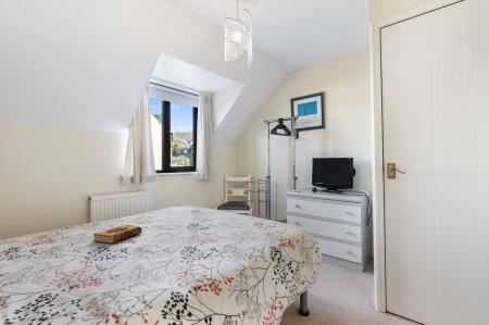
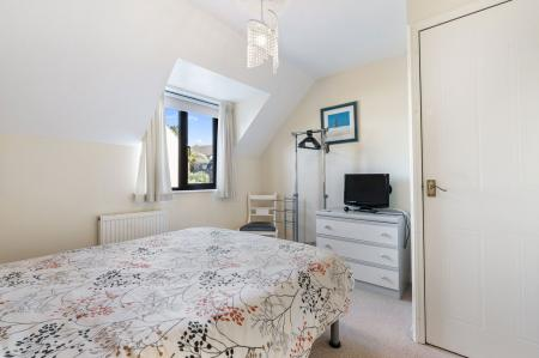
- hardback book [92,224,143,245]
